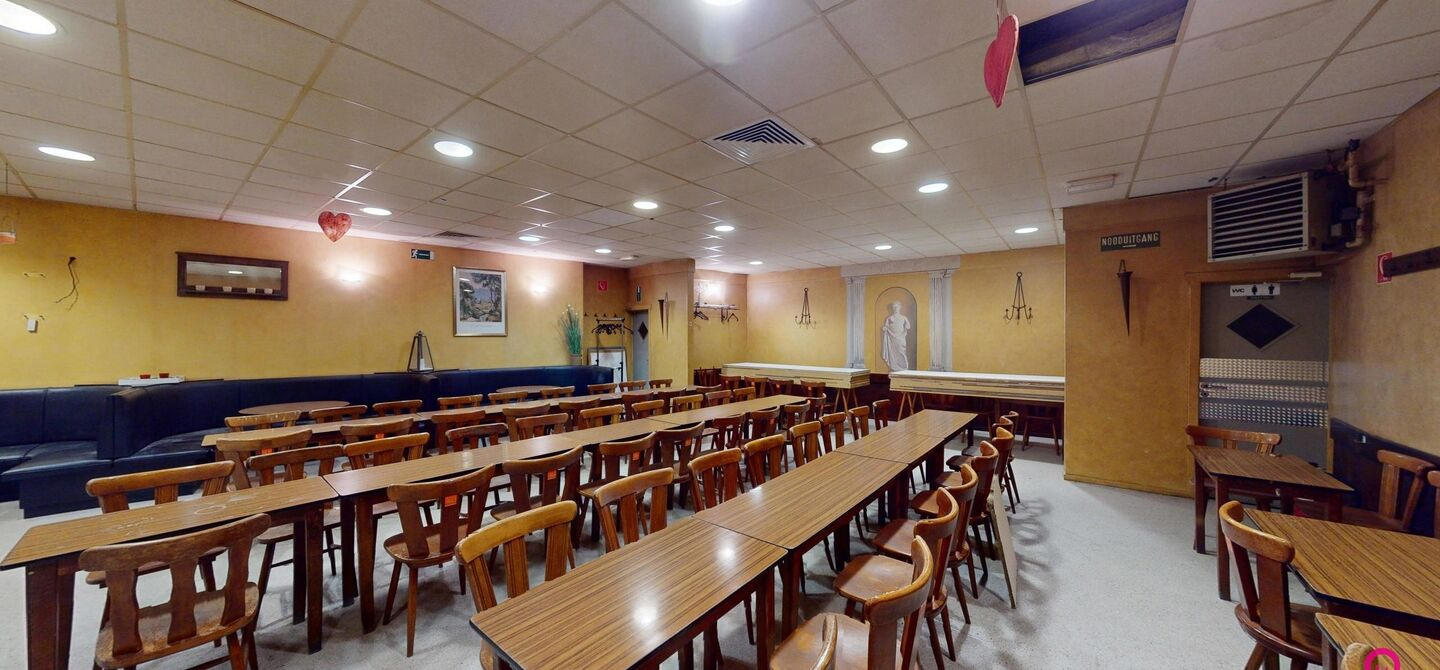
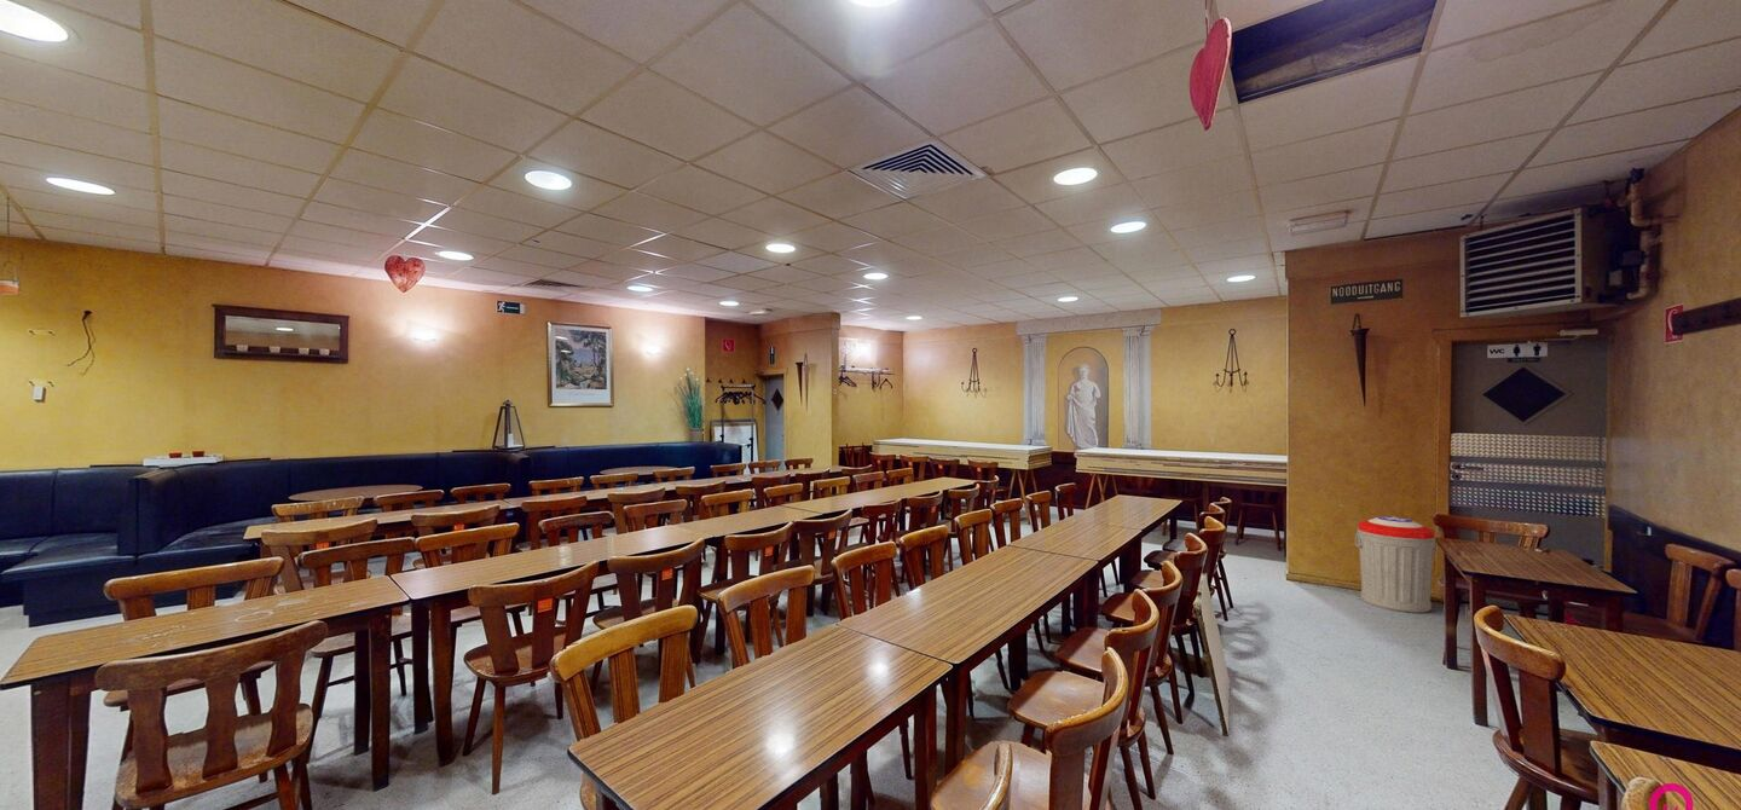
+ trash can [1354,515,1439,614]
